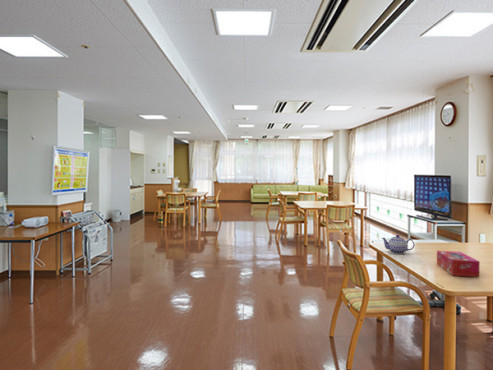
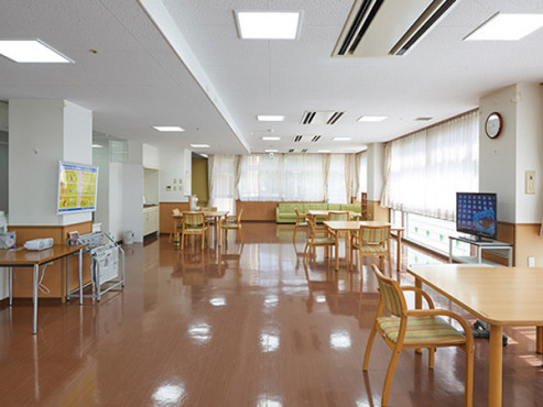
- teapot [381,234,415,255]
- tissue box [436,250,481,278]
